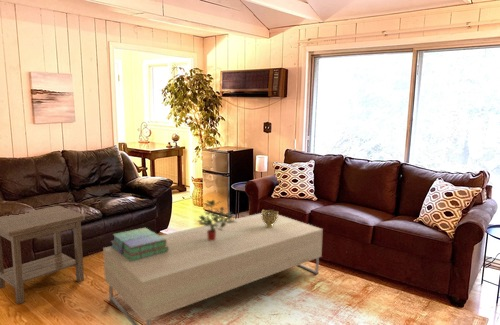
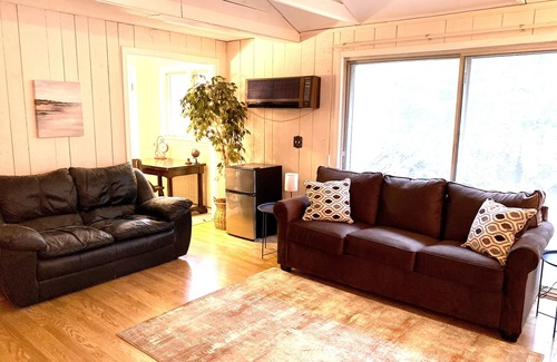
- decorative bowl [260,208,279,228]
- side table [0,205,86,305]
- coffee table [102,212,324,325]
- stack of books [110,227,169,261]
- potted plant [197,199,237,241]
